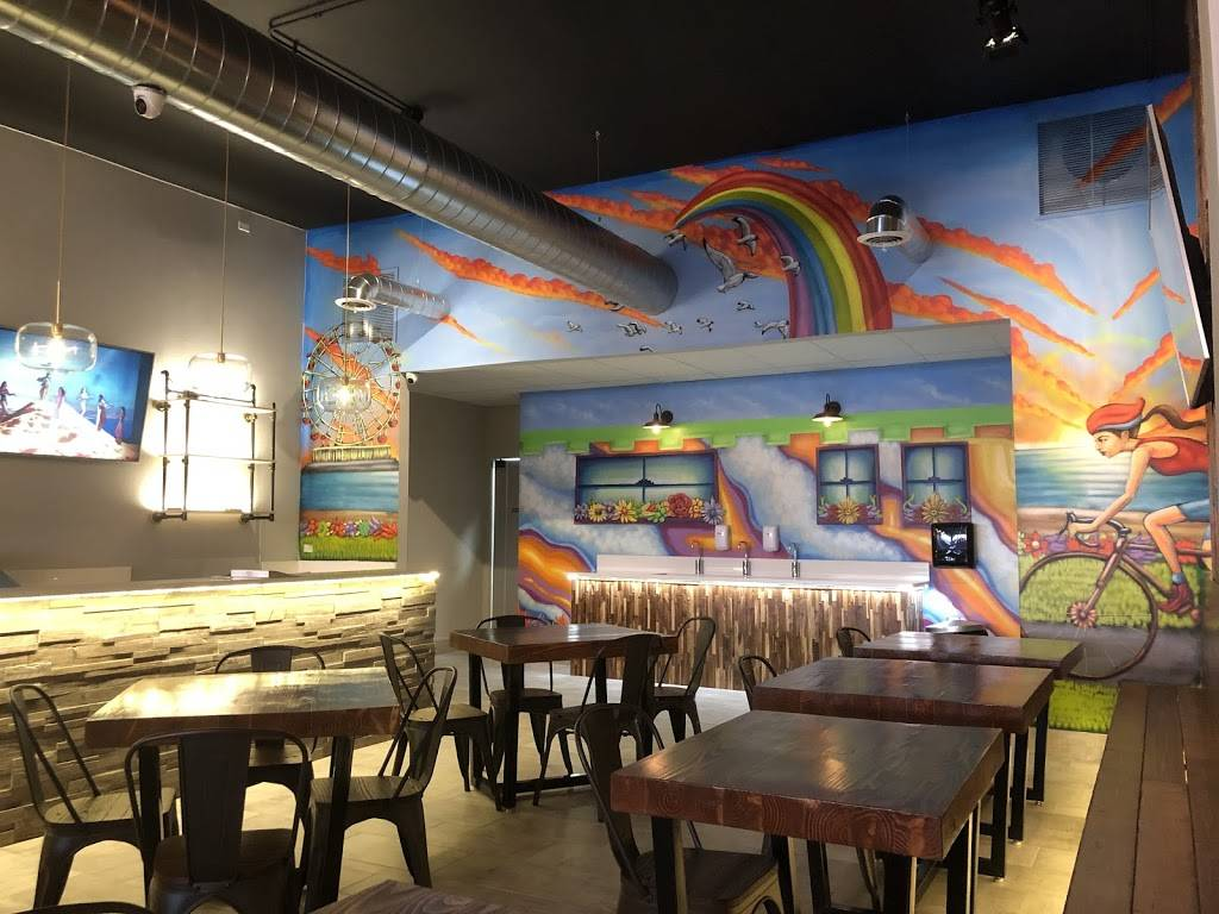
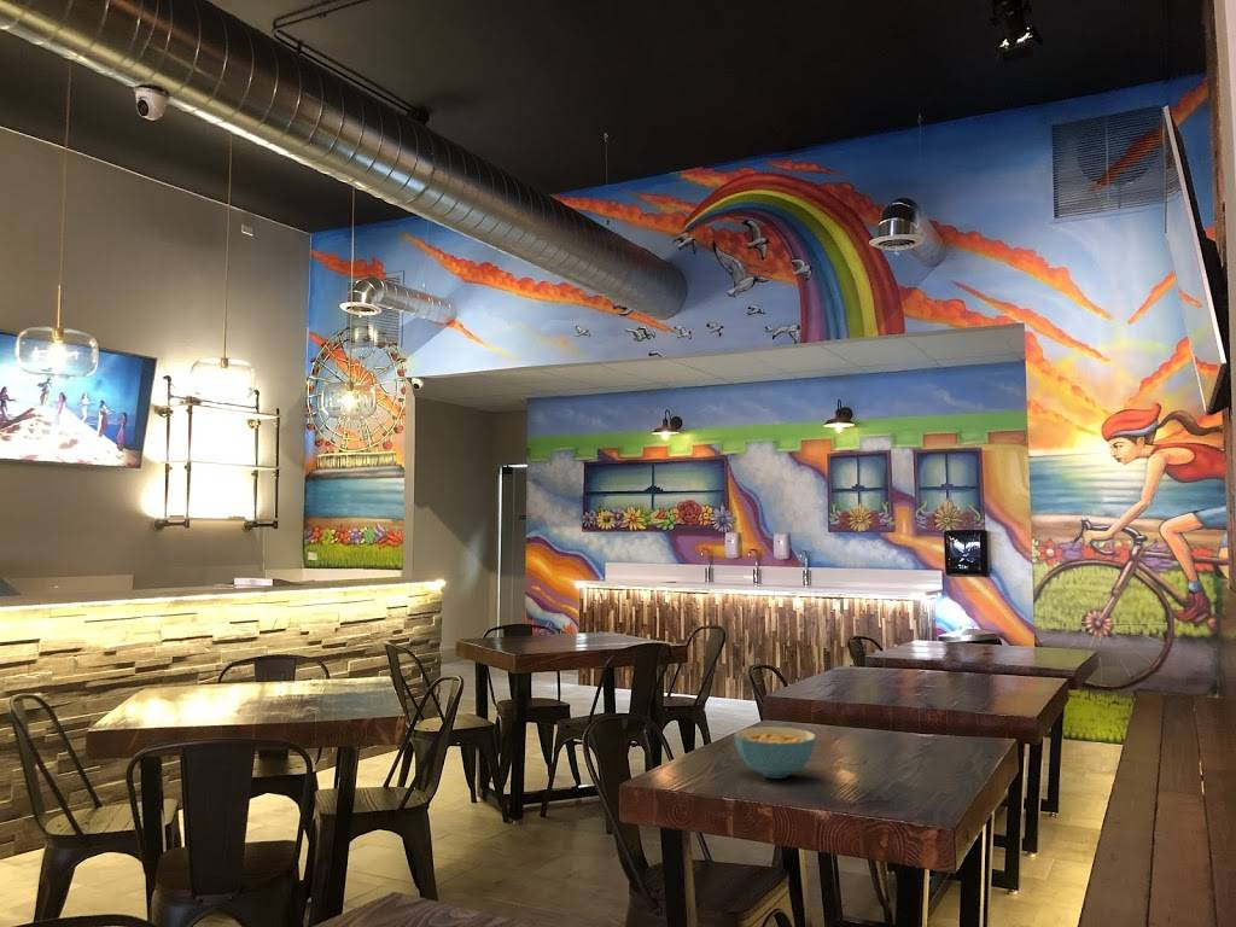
+ cereal bowl [733,725,817,780]
